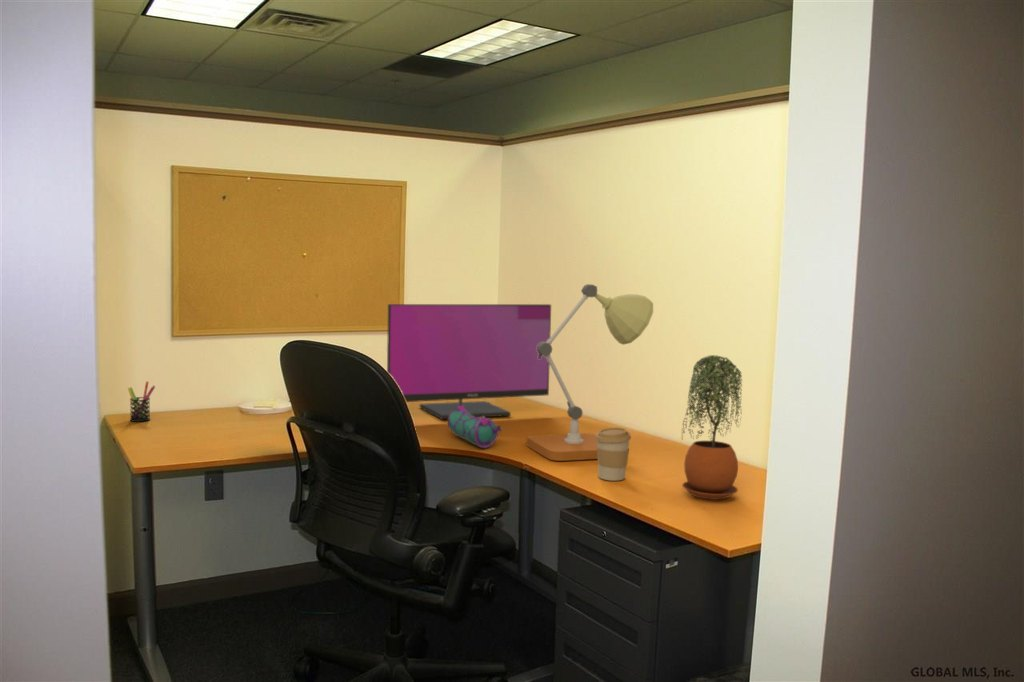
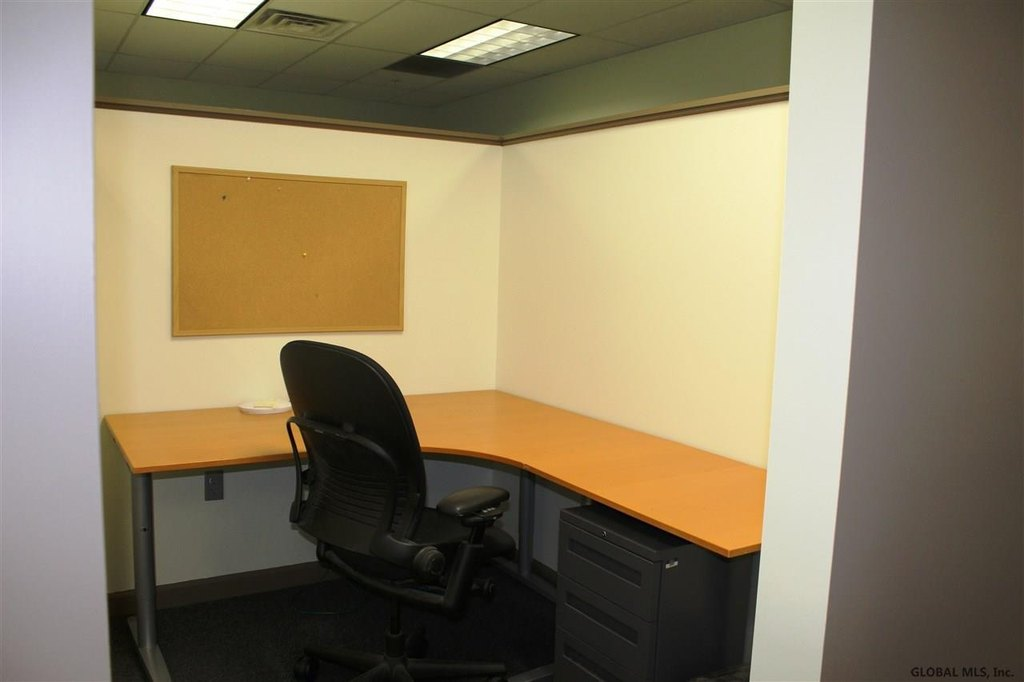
- pencil case [447,406,502,449]
- desk lamp [525,283,654,462]
- coffee cup [596,426,632,482]
- computer monitor [386,303,552,420]
- potted plant [680,354,743,501]
- pen holder [127,381,156,423]
